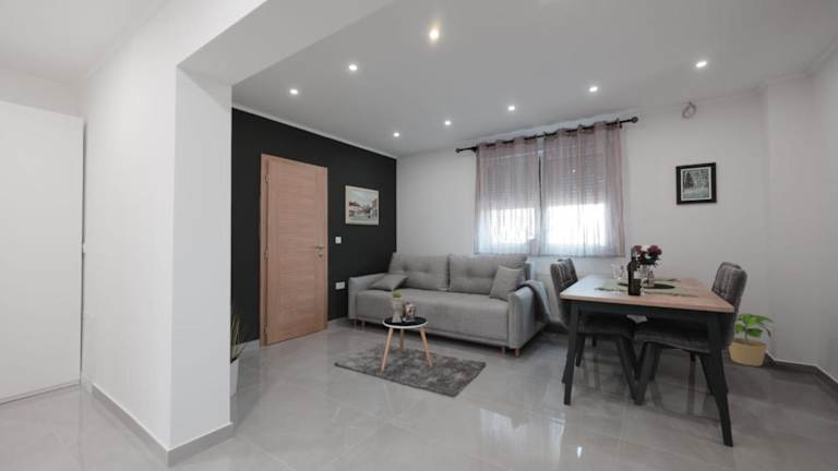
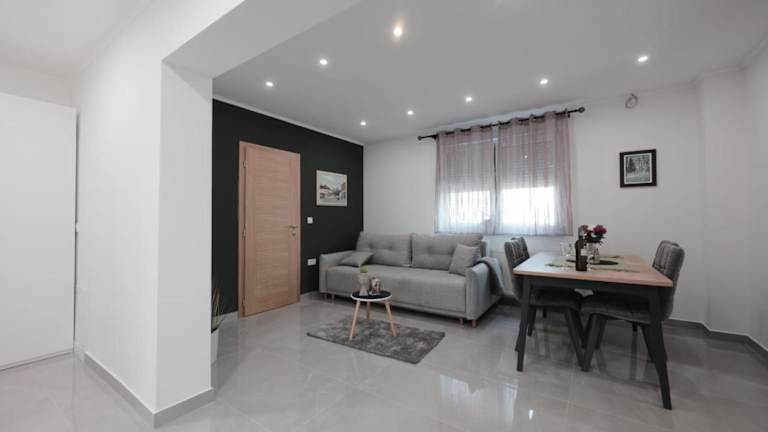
- potted plant [728,313,776,367]
